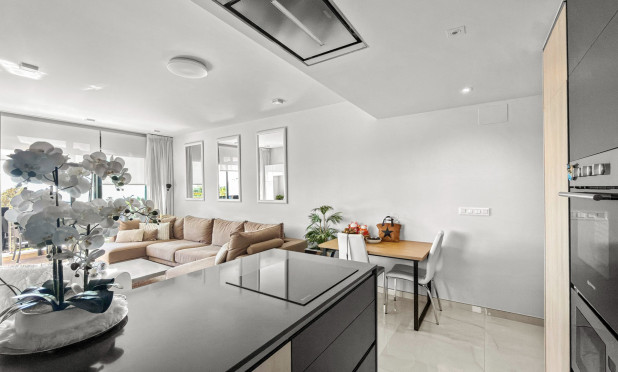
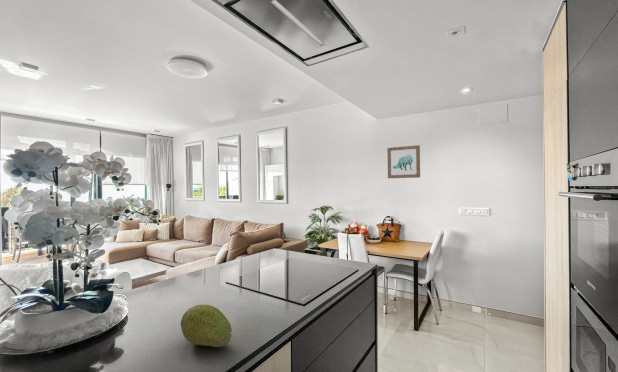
+ wall art [386,144,421,179]
+ fruit [180,303,233,348]
